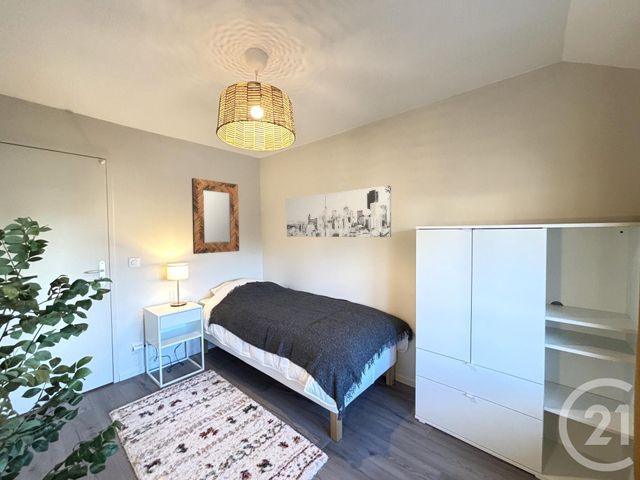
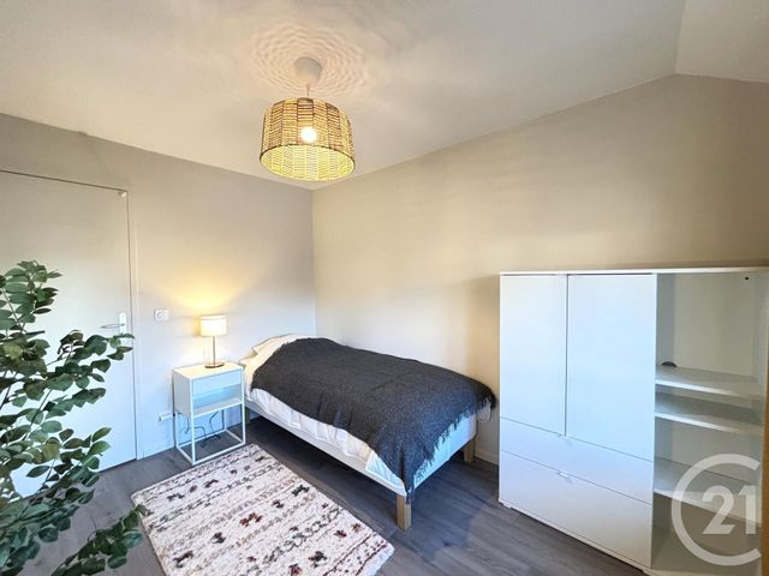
- home mirror [191,177,240,255]
- wall art [285,185,392,238]
